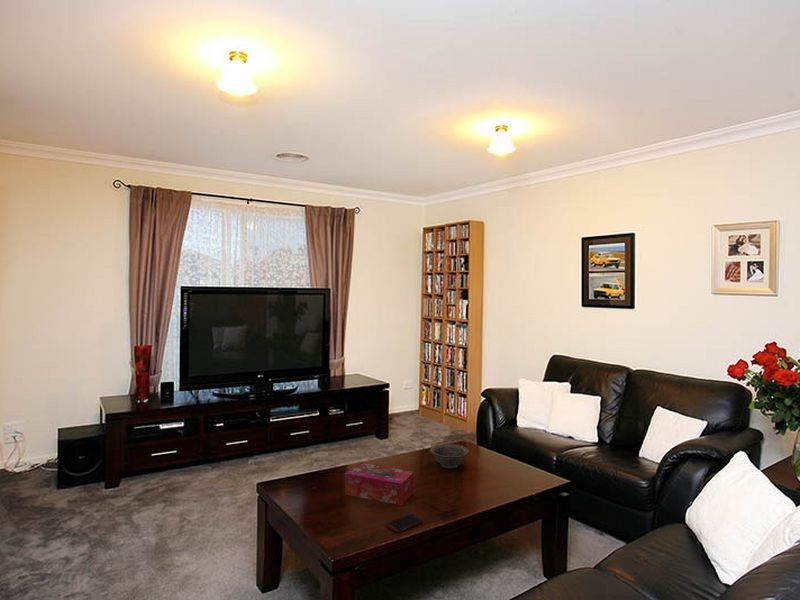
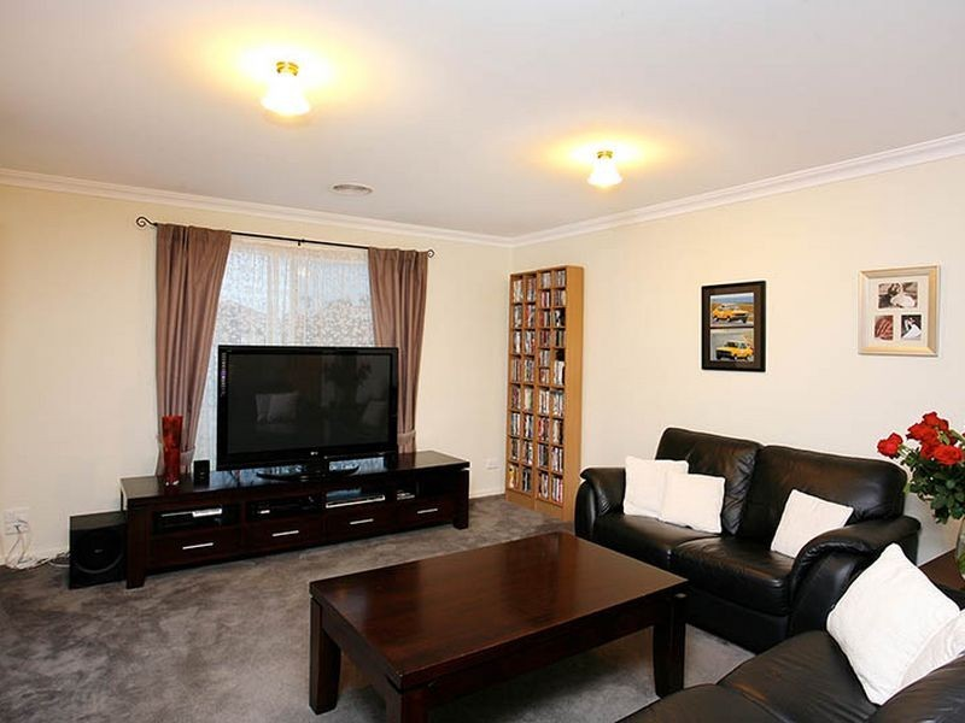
- tissue box [344,462,415,506]
- decorative bowl [429,443,470,469]
- cell phone [385,513,424,534]
